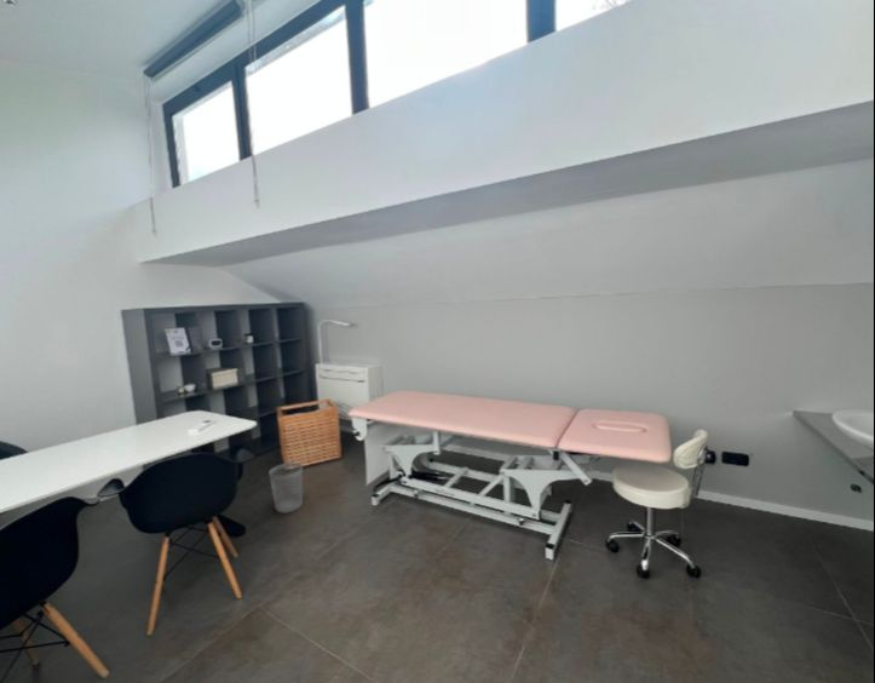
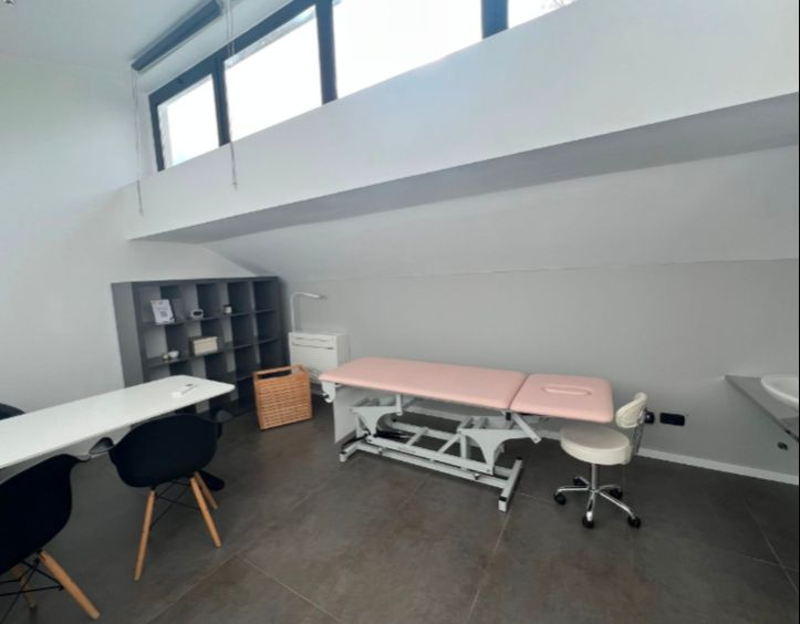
- wastebasket [267,461,304,515]
